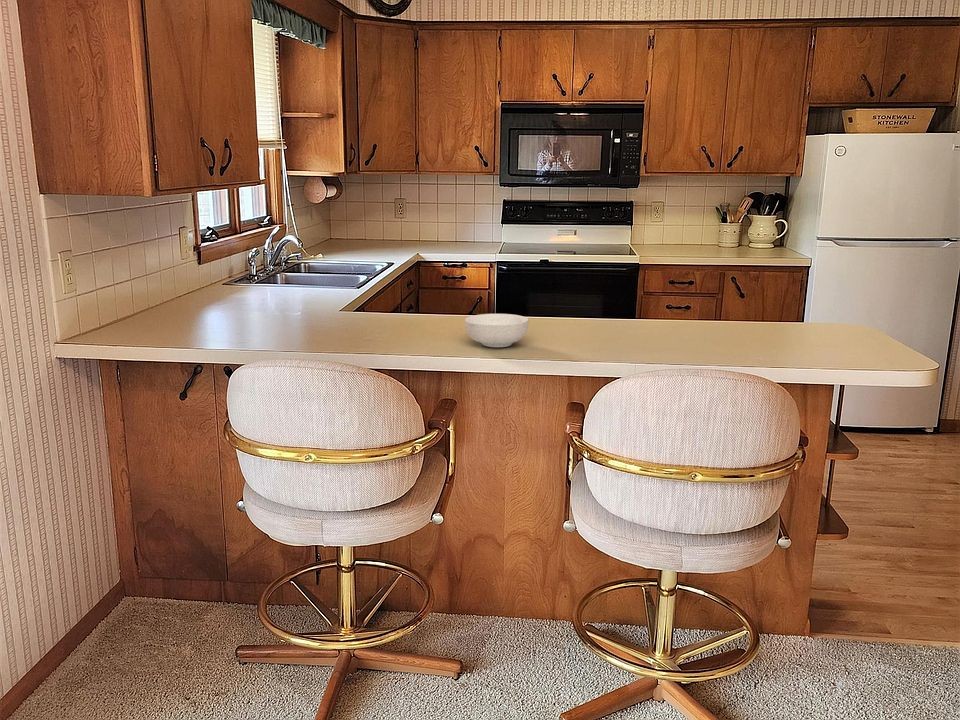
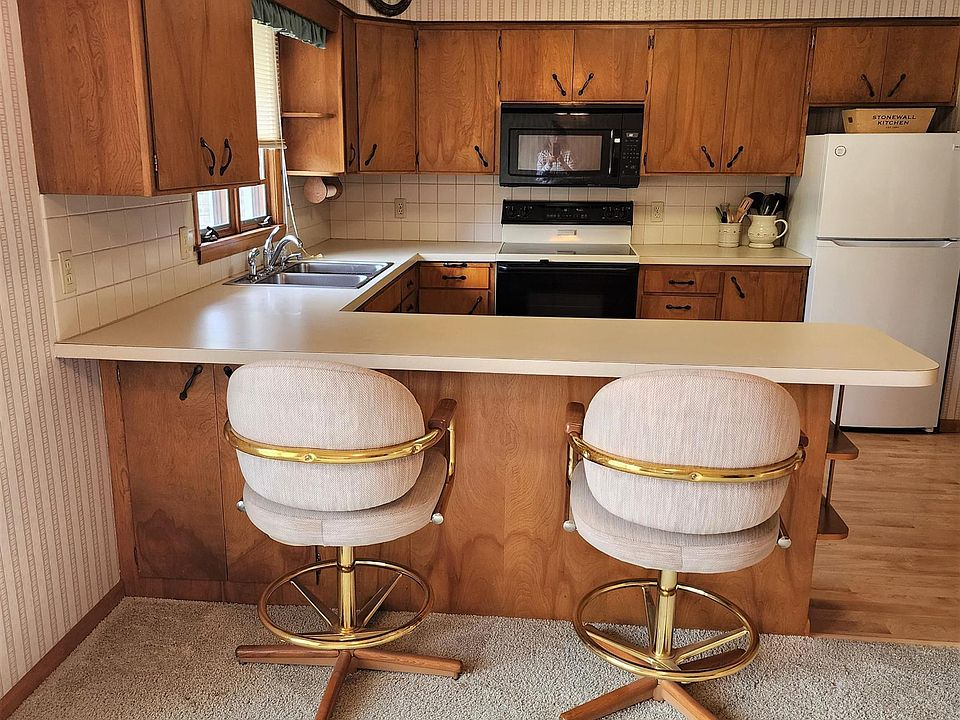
- cereal bowl [464,313,530,348]
